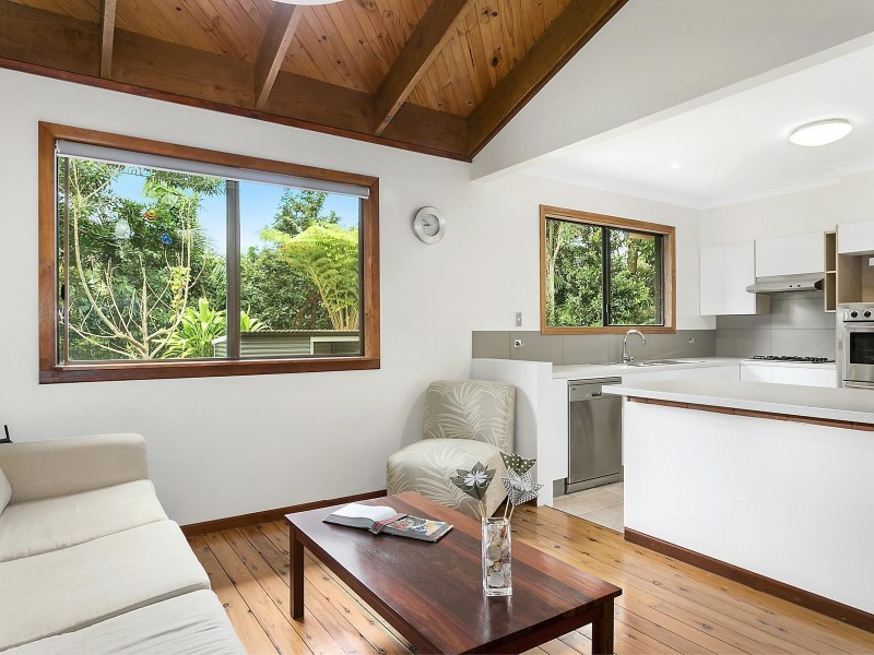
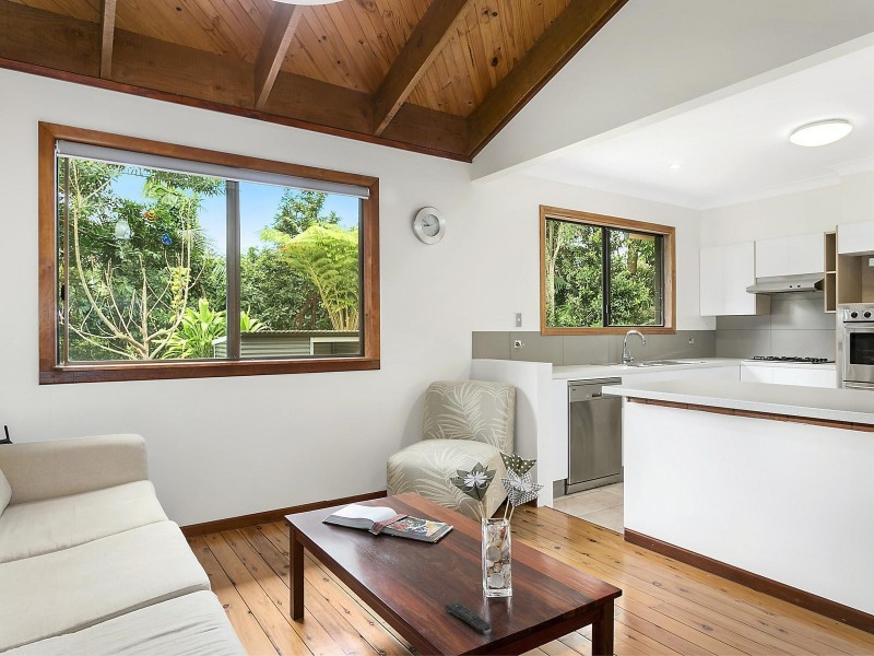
+ remote control [444,600,493,635]
